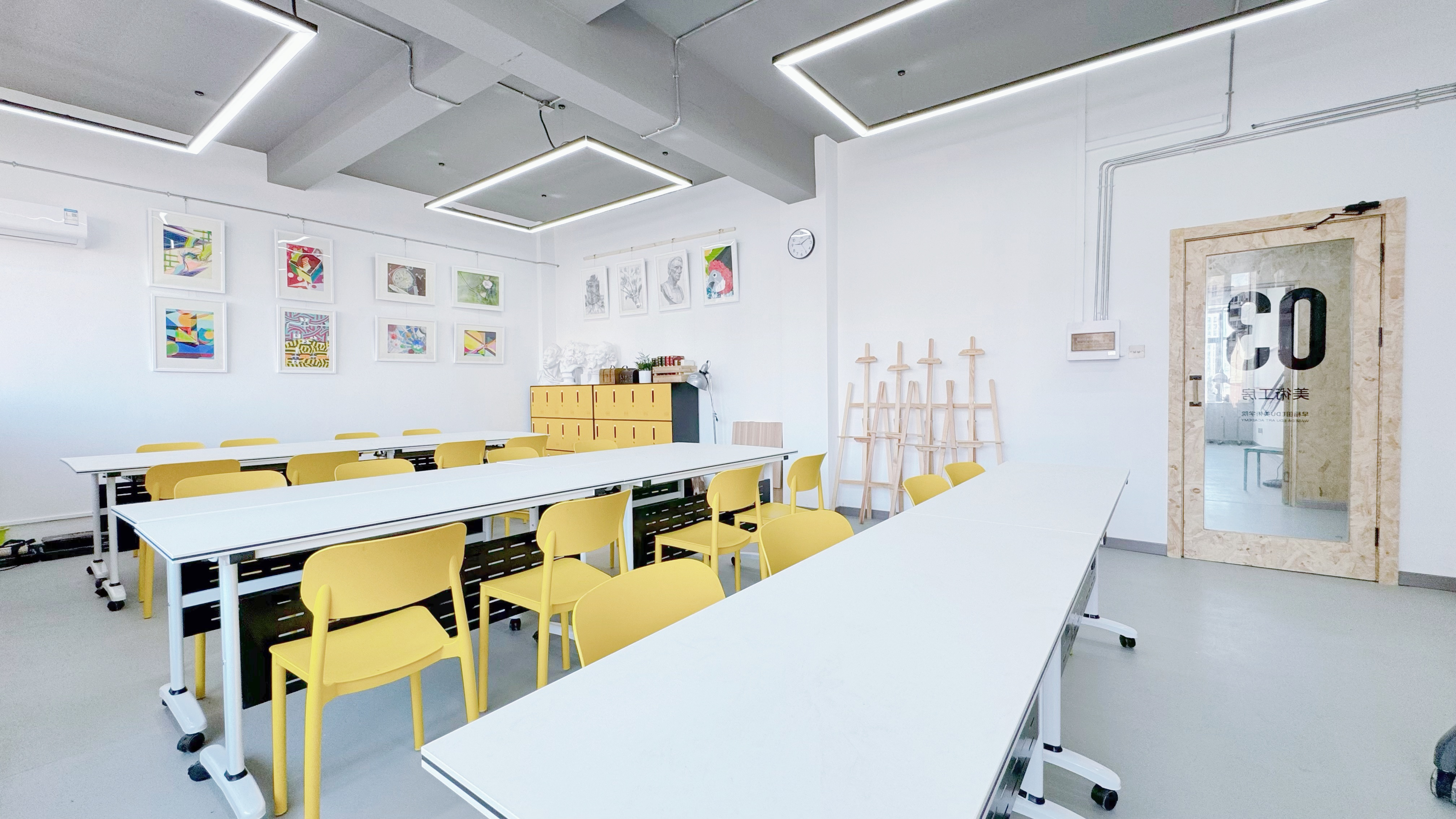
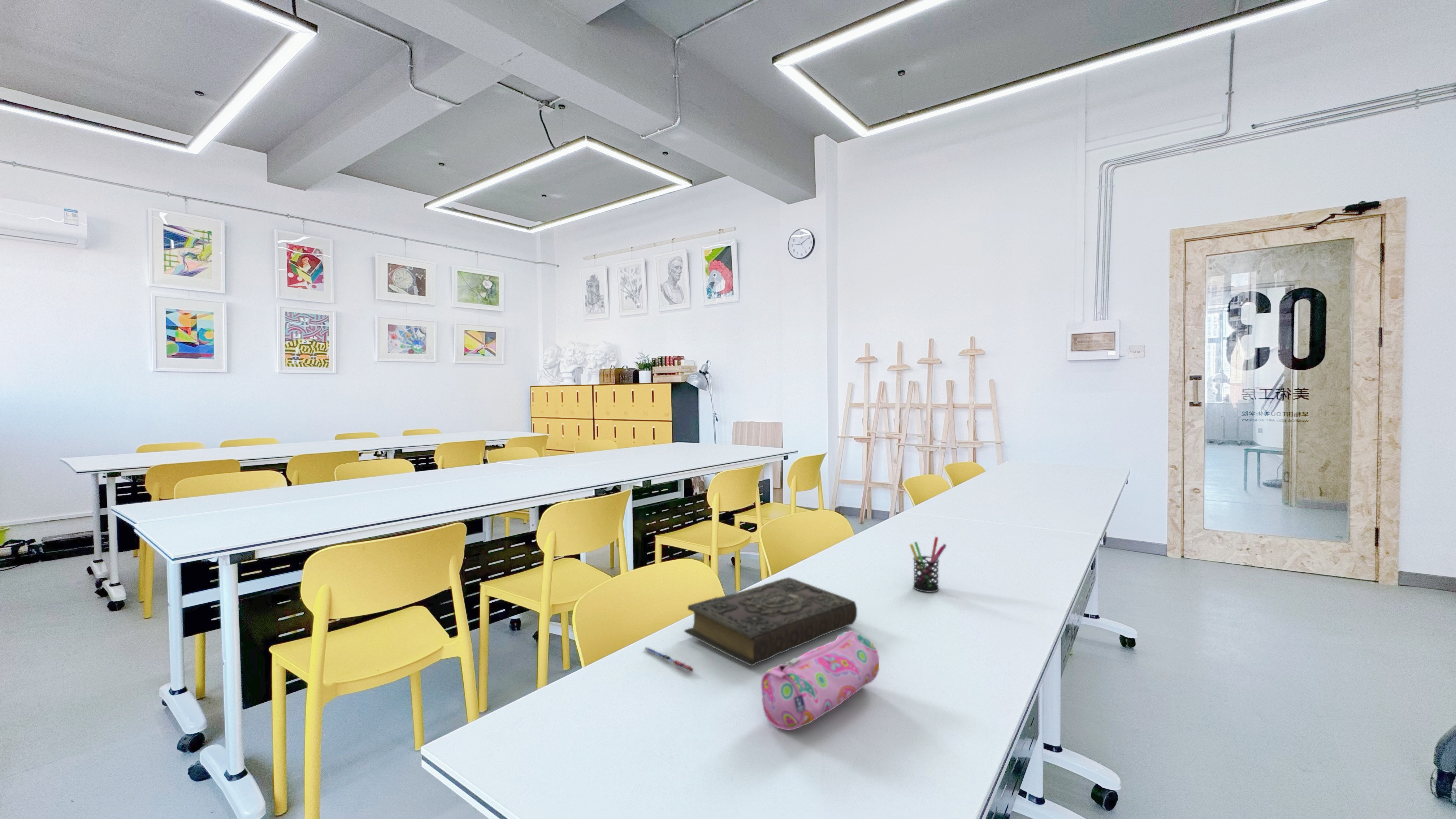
+ pen [643,647,695,672]
+ pen holder [909,536,947,593]
+ pencil case [761,630,880,731]
+ book [684,577,857,666]
